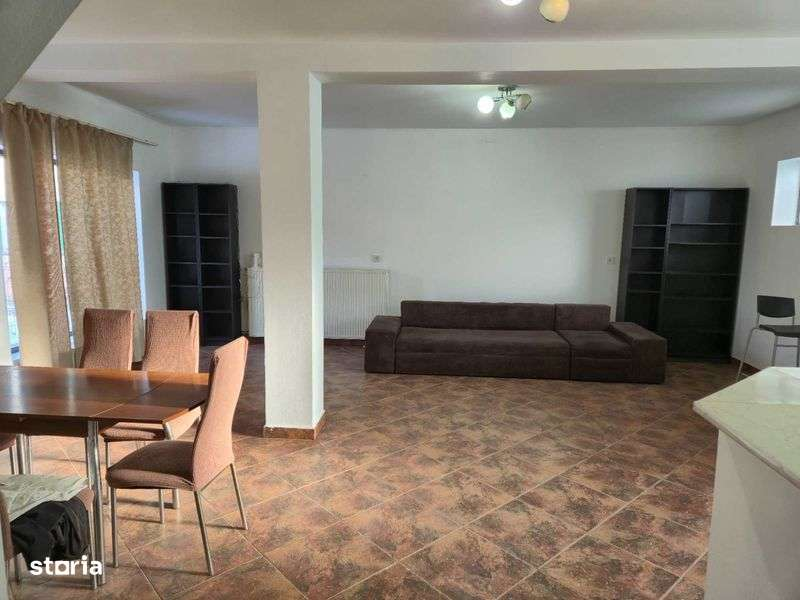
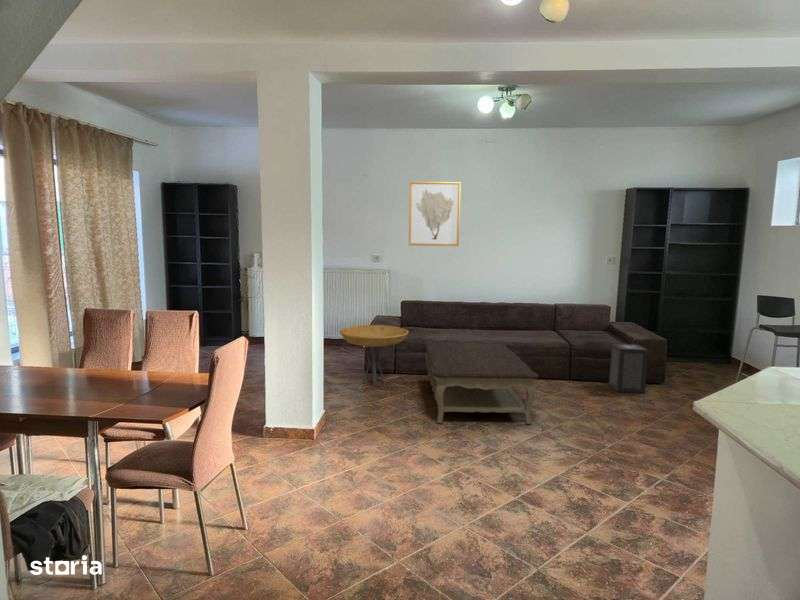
+ coffee table [423,341,540,425]
+ wall art [408,181,462,247]
+ side table [339,324,410,387]
+ speaker [608,343,649,394]
